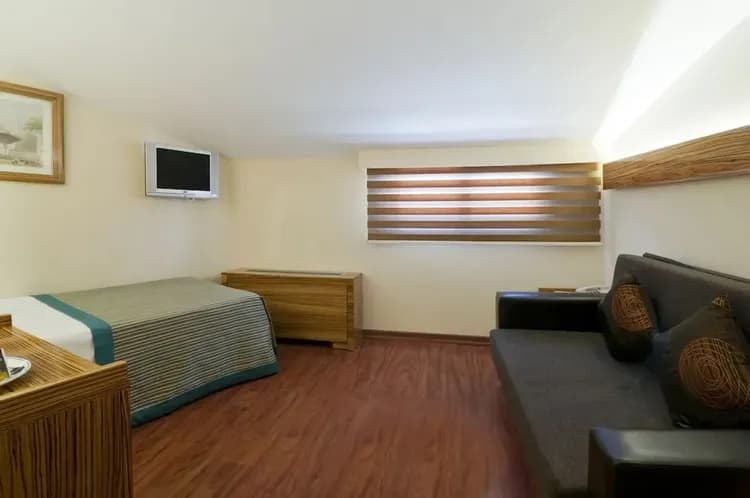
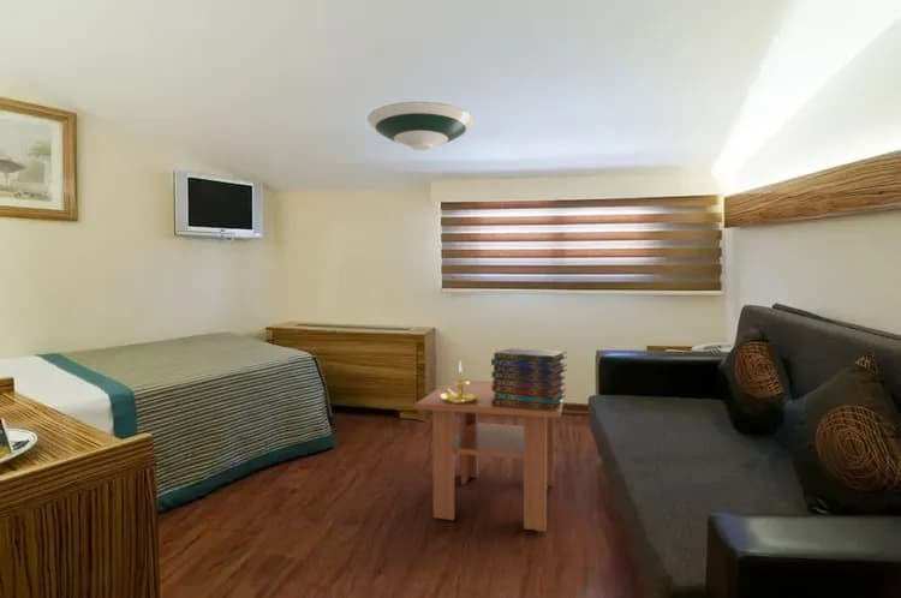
+ book stack [490,347,568,412]
+ candle holder [435,359,481,403]
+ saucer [366,101,476,151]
+ coffee table [413,378,568,532]
